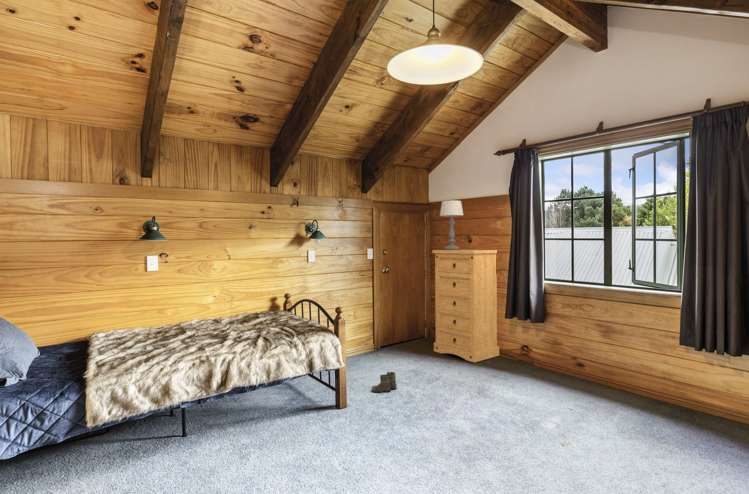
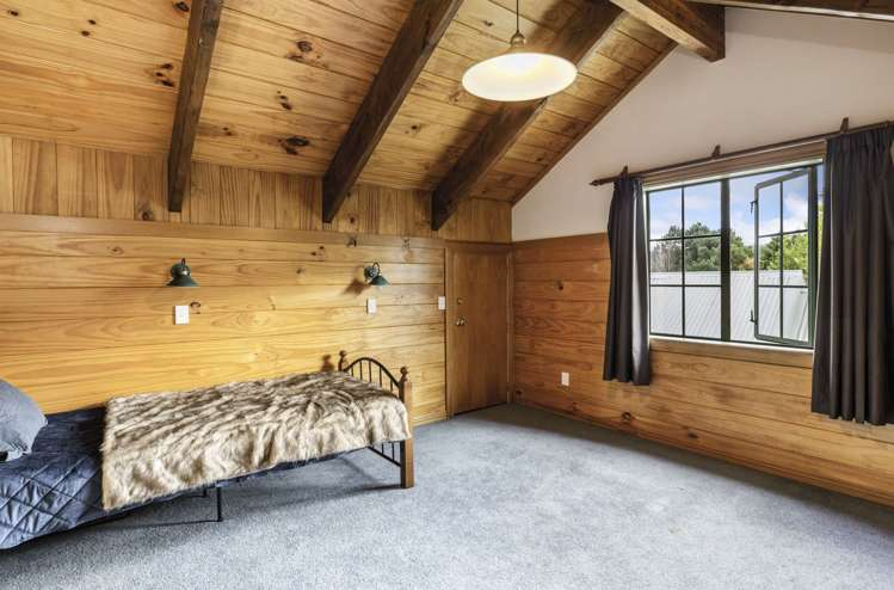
- table lamp [439,199,465,250]
- boots [371,370,399,395]
- dresser [431,249,500,363]
